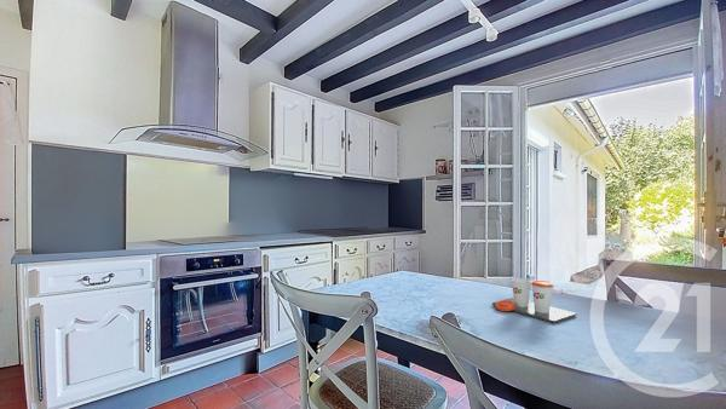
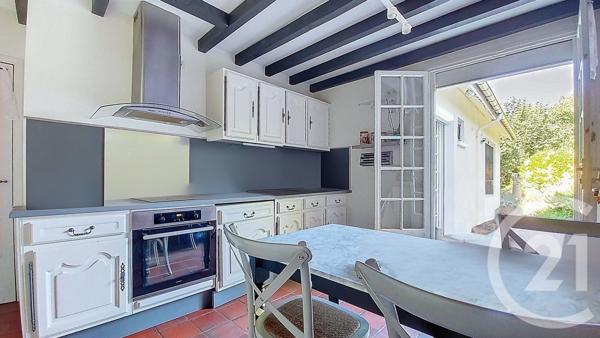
- cup [491,277,577,324]
